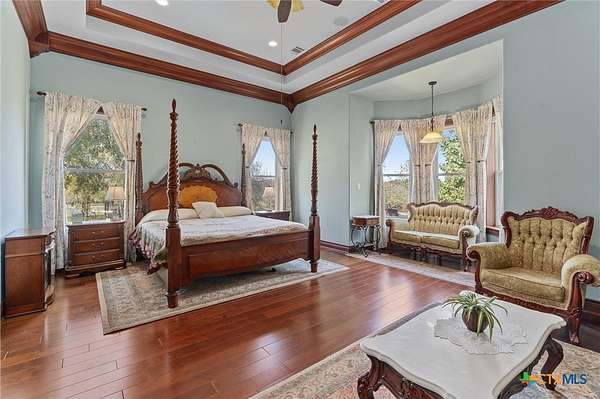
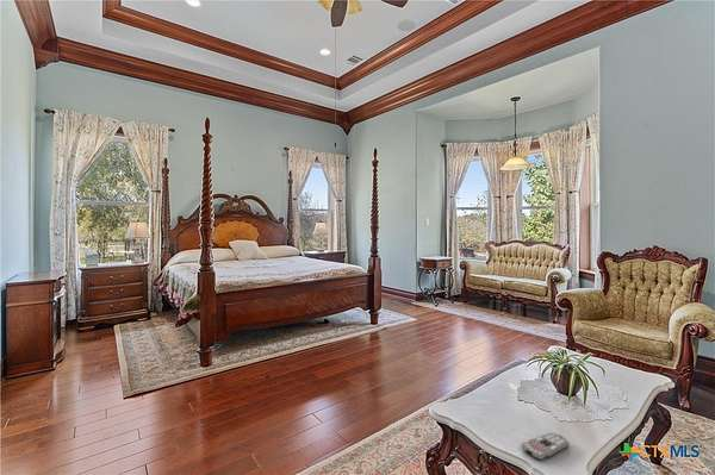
+ remote control [520,432,570,462]
